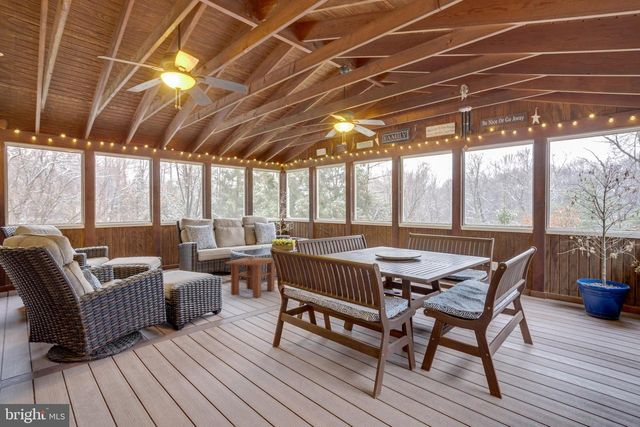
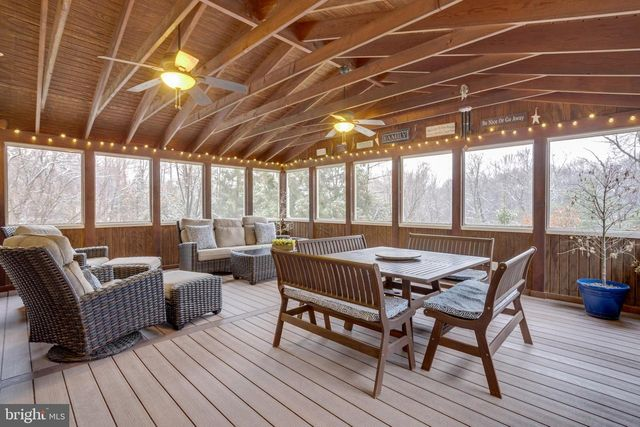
- coffee table [224,256,276,299]
